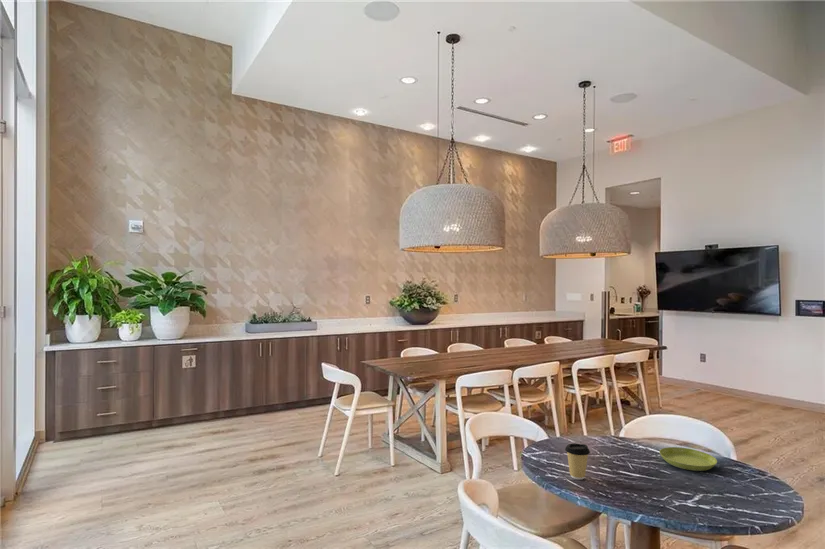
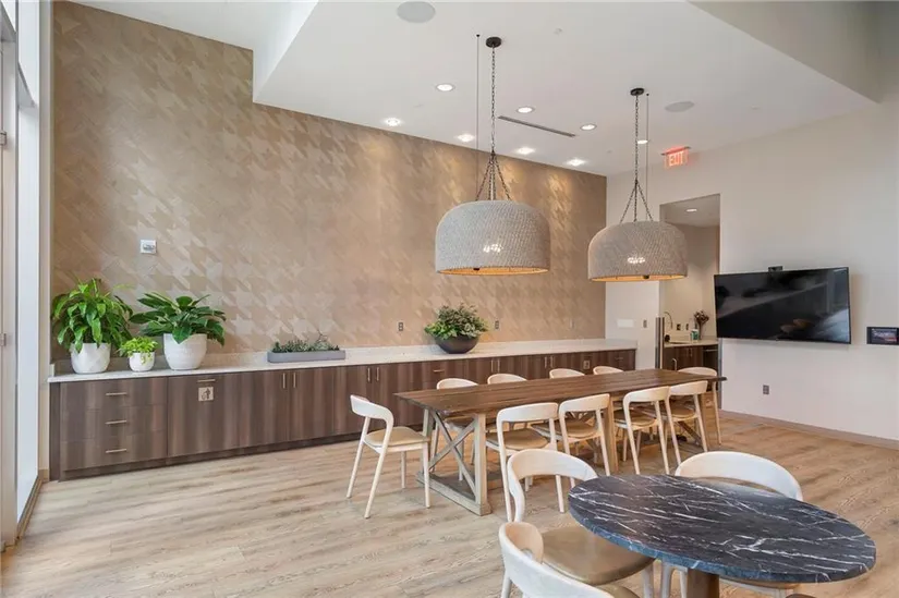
- coffee cup [564,442,591,481]
- saucer [658,446,718,472]
